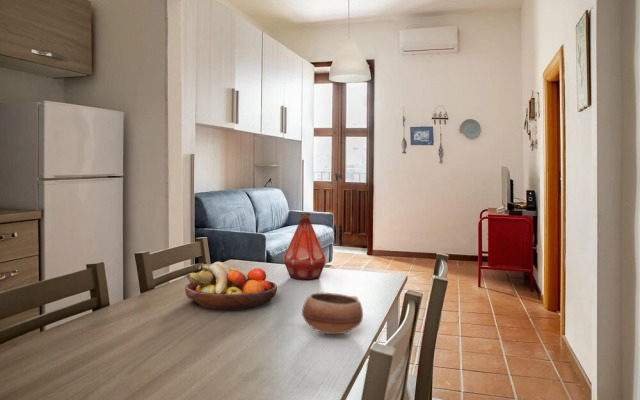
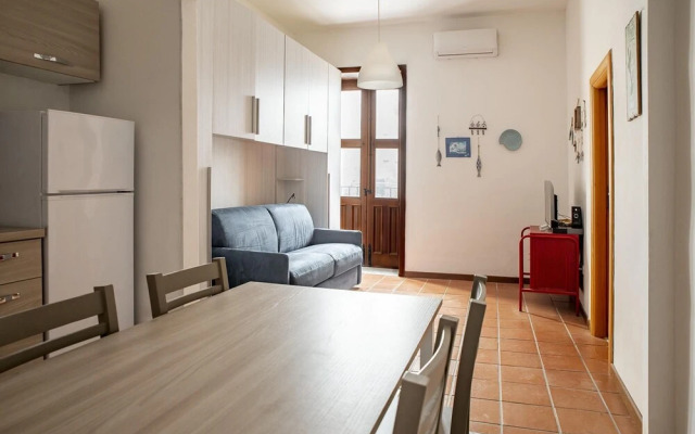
- bottle [282,211,327,280]
- fruit bowl [184,261,278,310]
- bowl [301,291,364,335]
